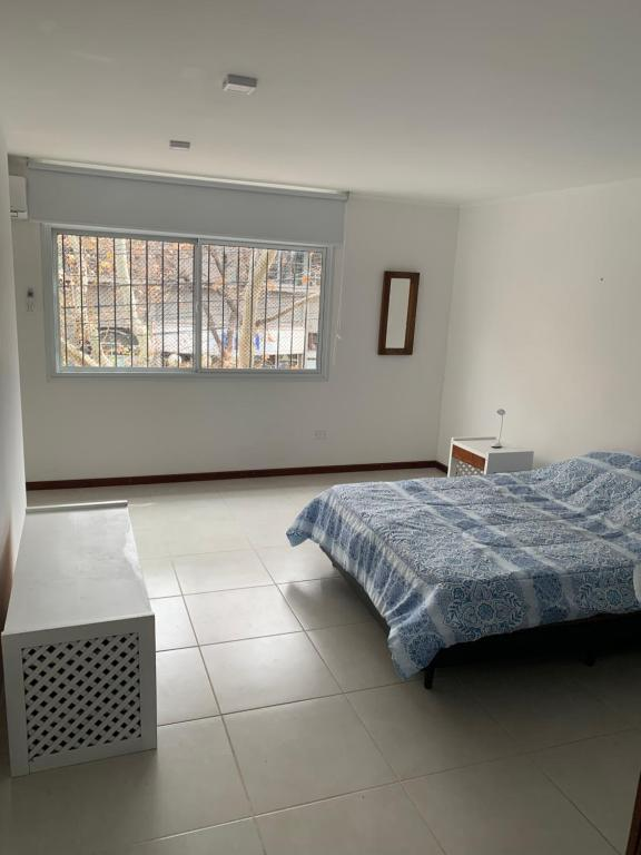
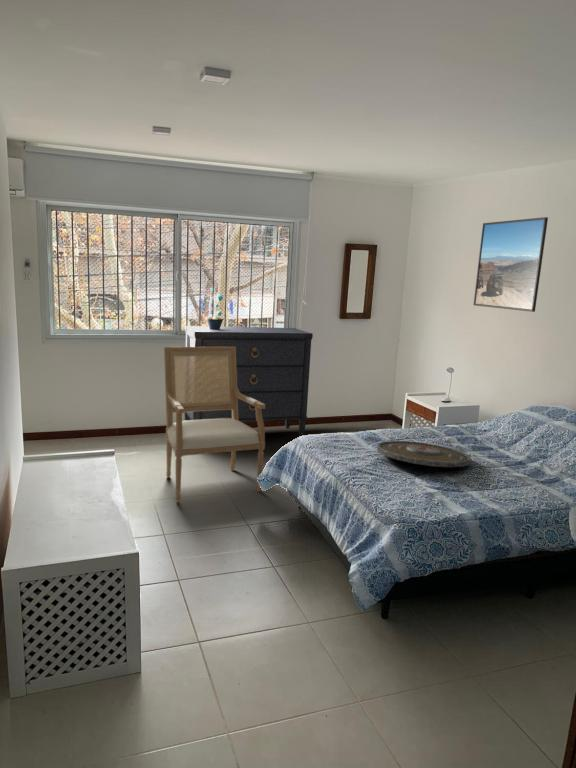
+ chair [163,346,266,503]
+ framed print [473,216,549,313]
+ potted plant [205,287,225,330]
+ serving tray [376,440,472,468]
+ dresser [183,325,314,437]
